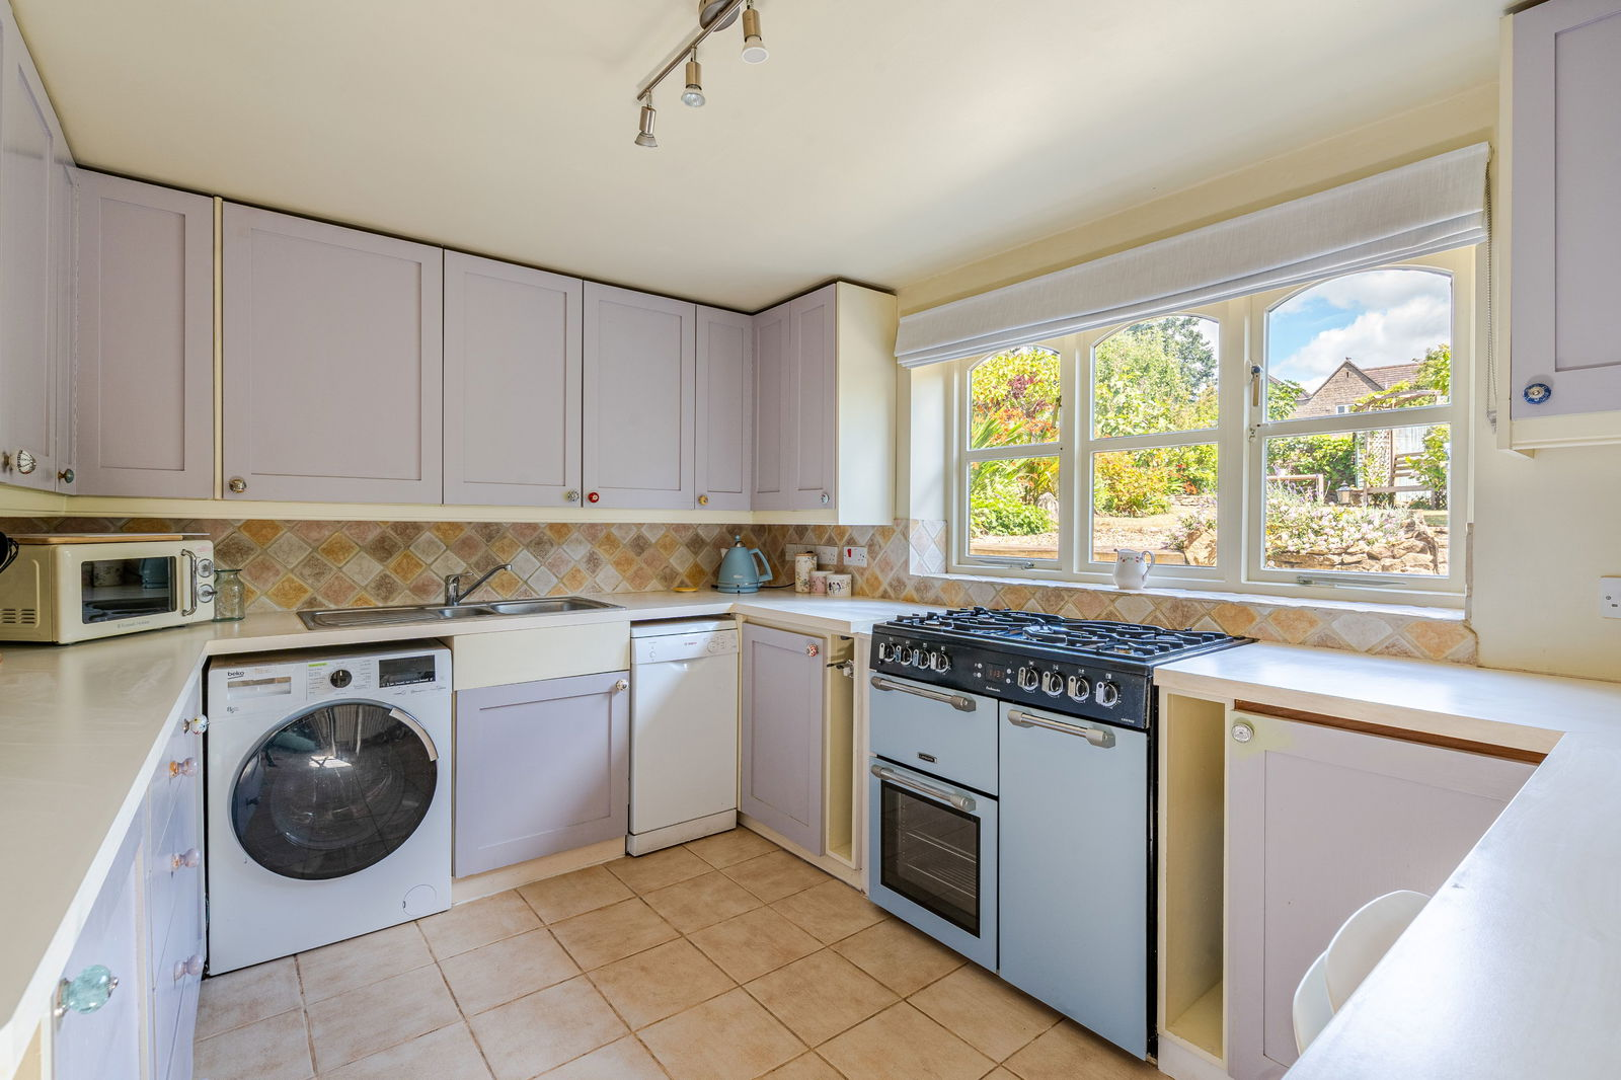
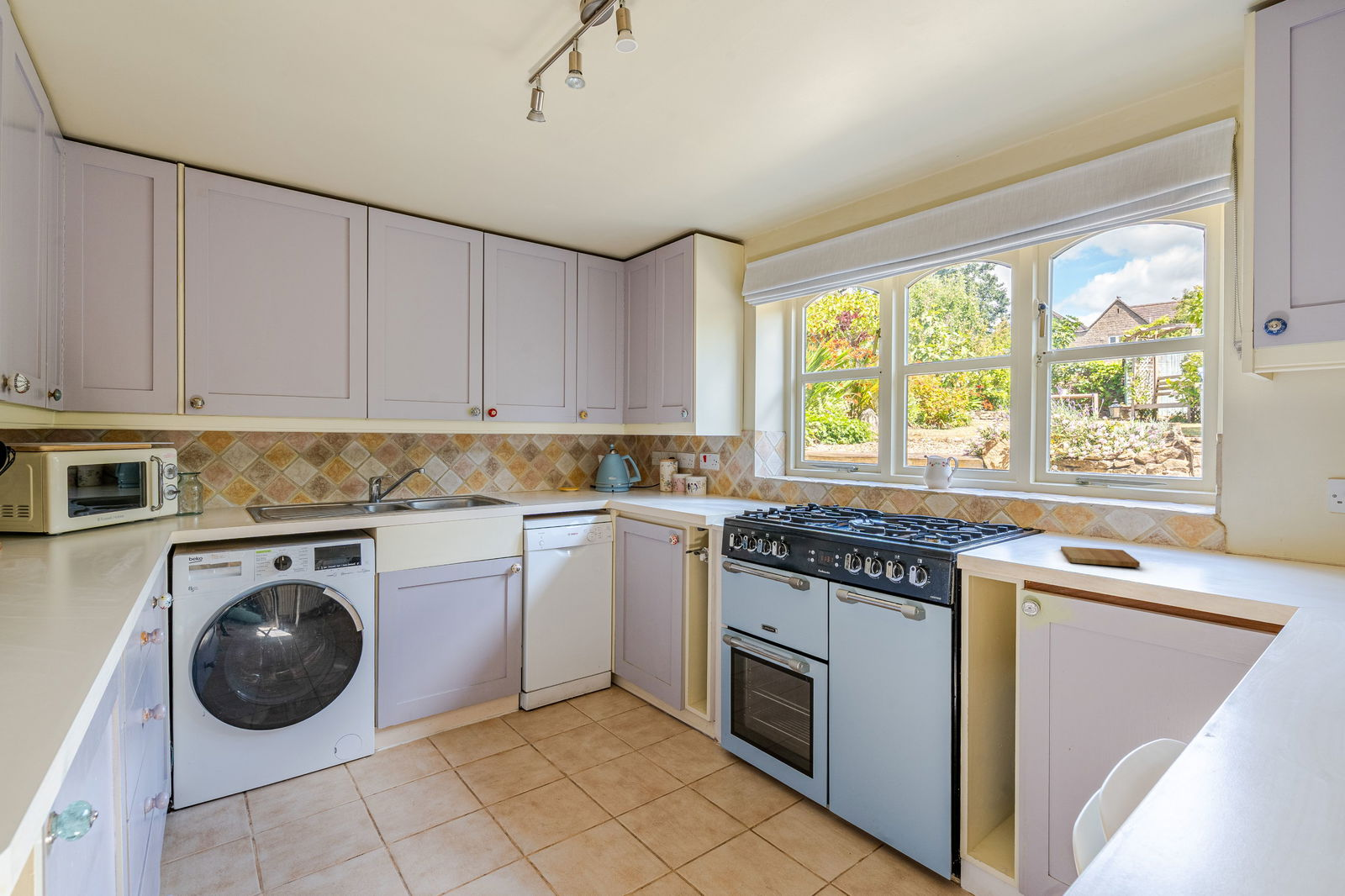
+ cutting board [1060,546,1141,568]
